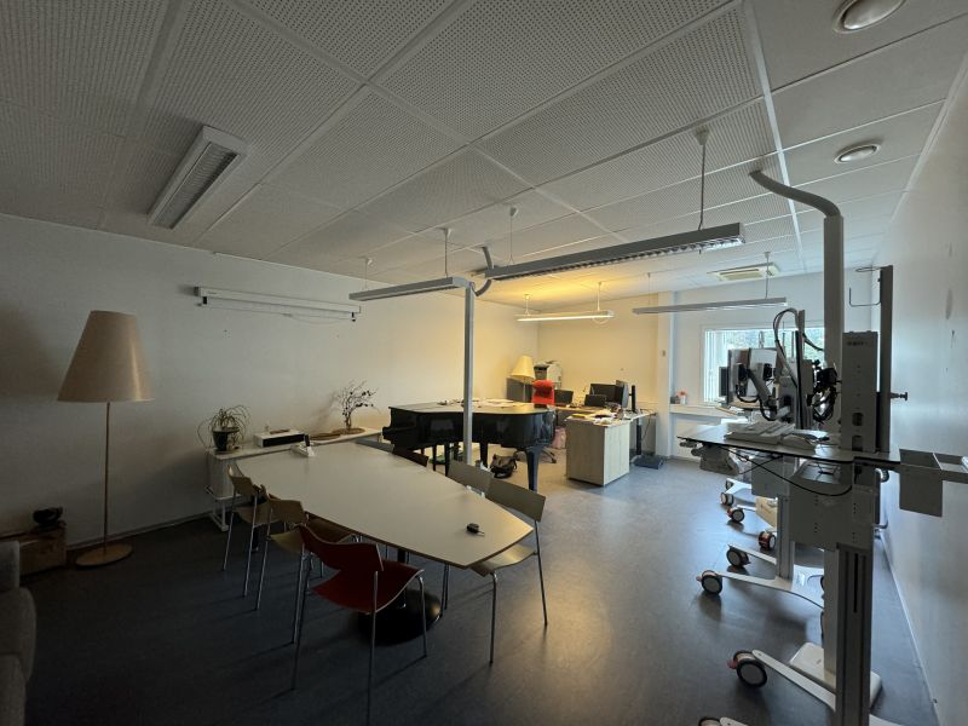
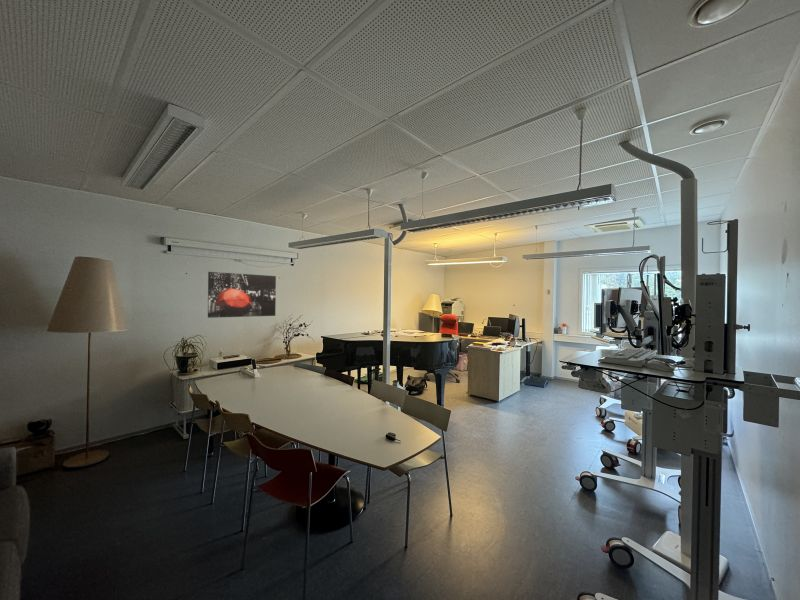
+ wall art [207,271,277,319]
